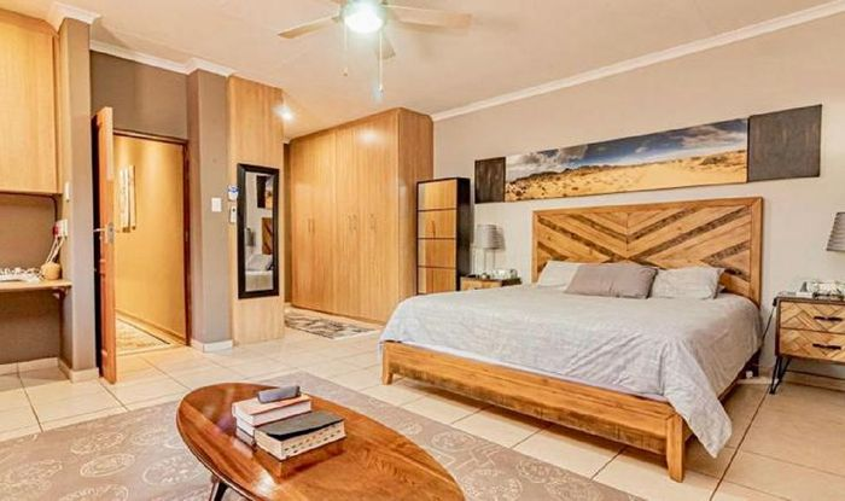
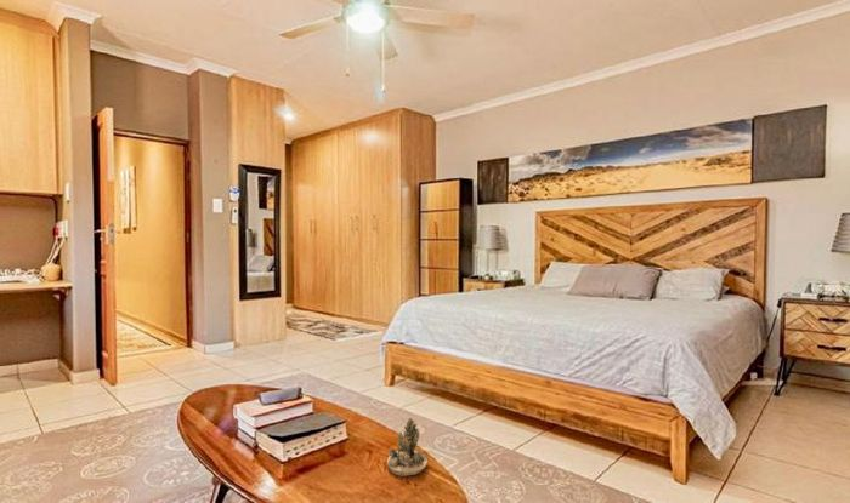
+ succulent planter [386,417,429,478]
